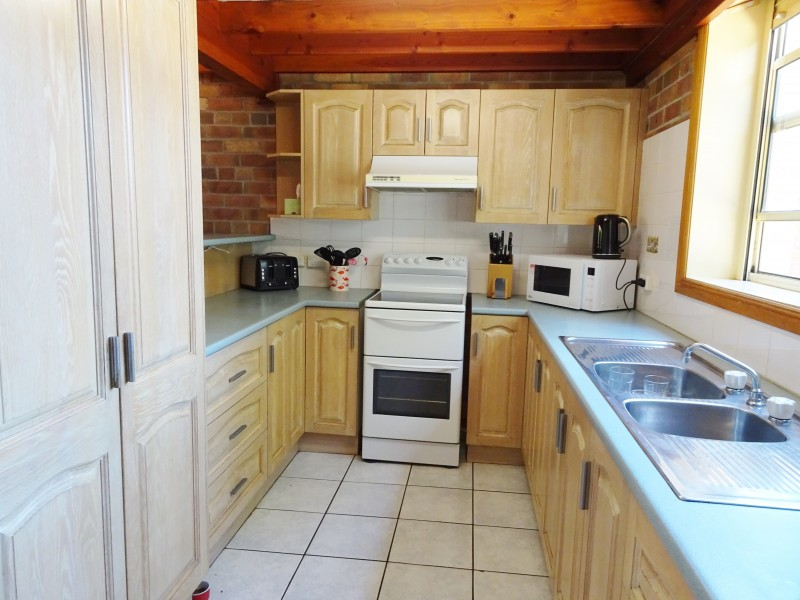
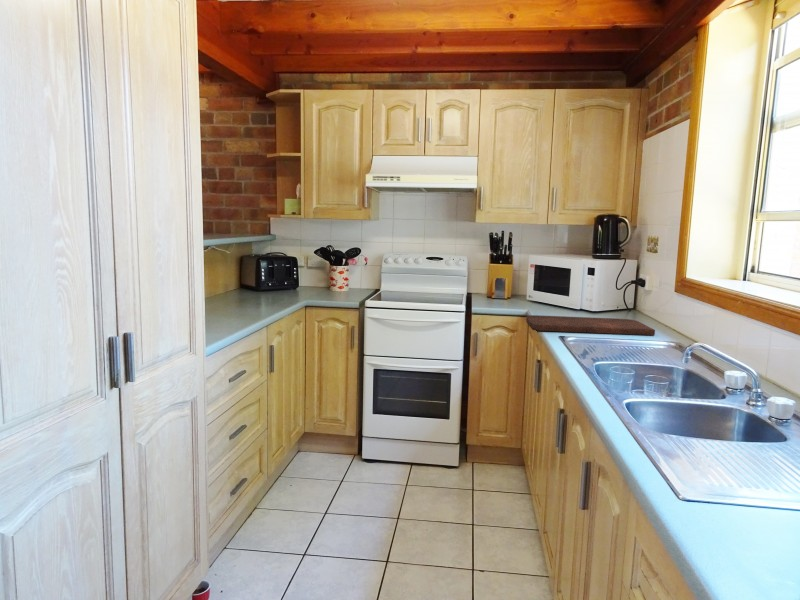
+ cutting board [525,314,656,336]
